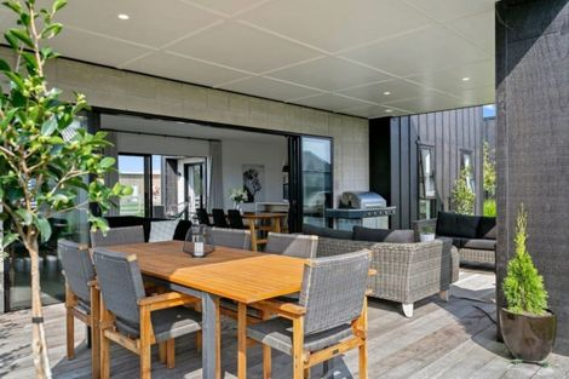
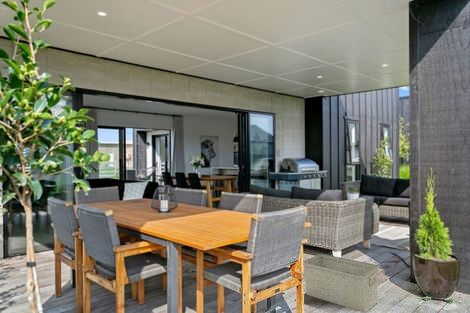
+ storage bin [302,253,380,313]
